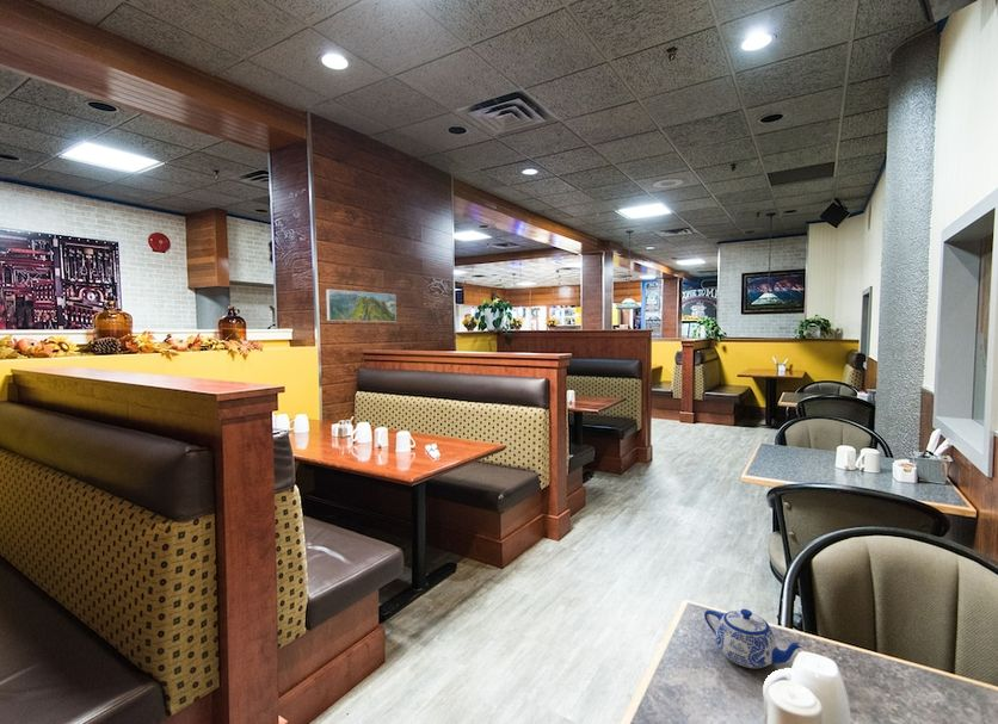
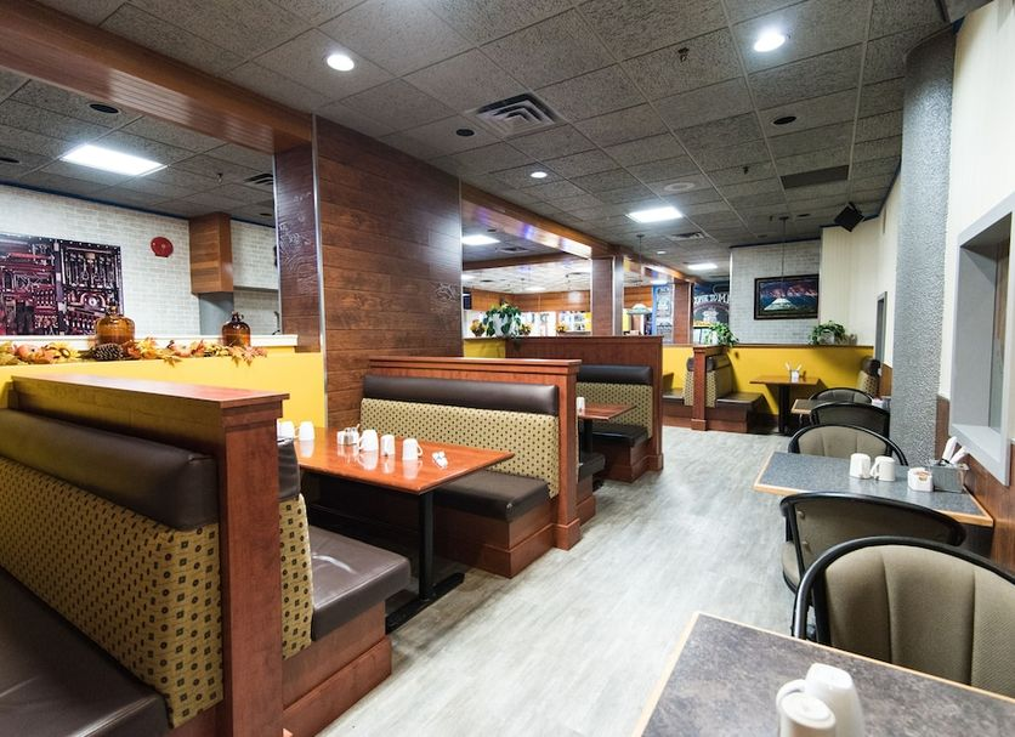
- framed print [325,287,398,323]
- teapot [703,608,805,669]
